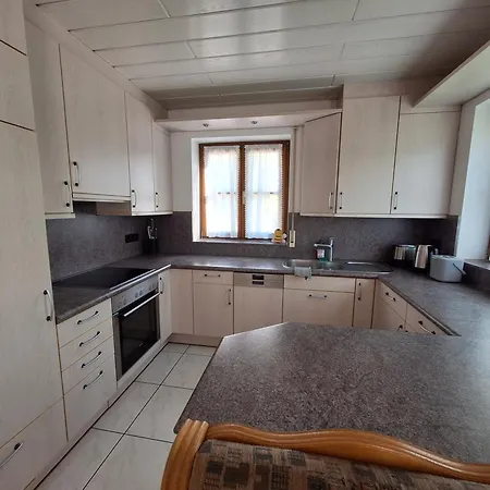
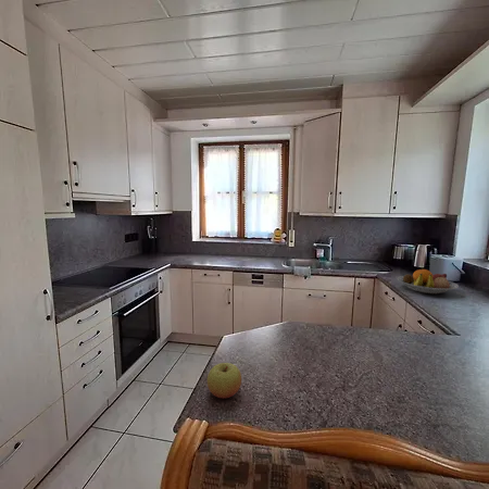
+ apple [206,362,242,400]
+ fruit bowl [397,268,460,294]
